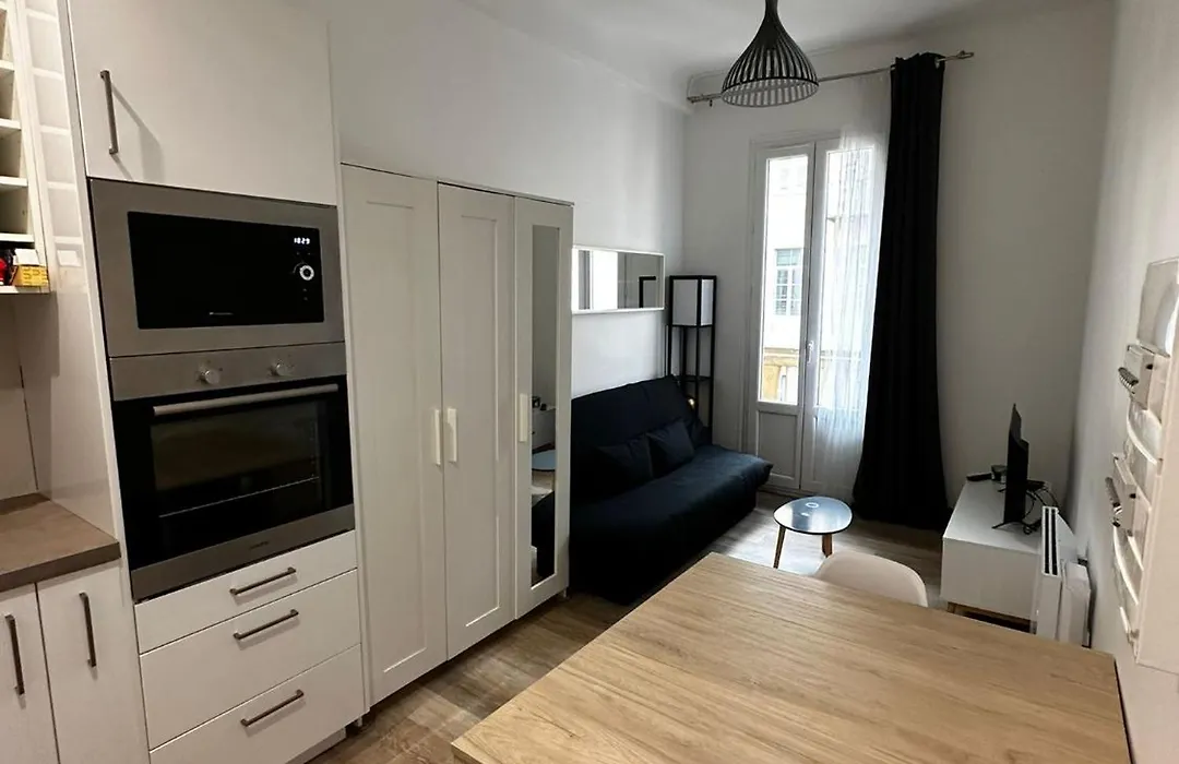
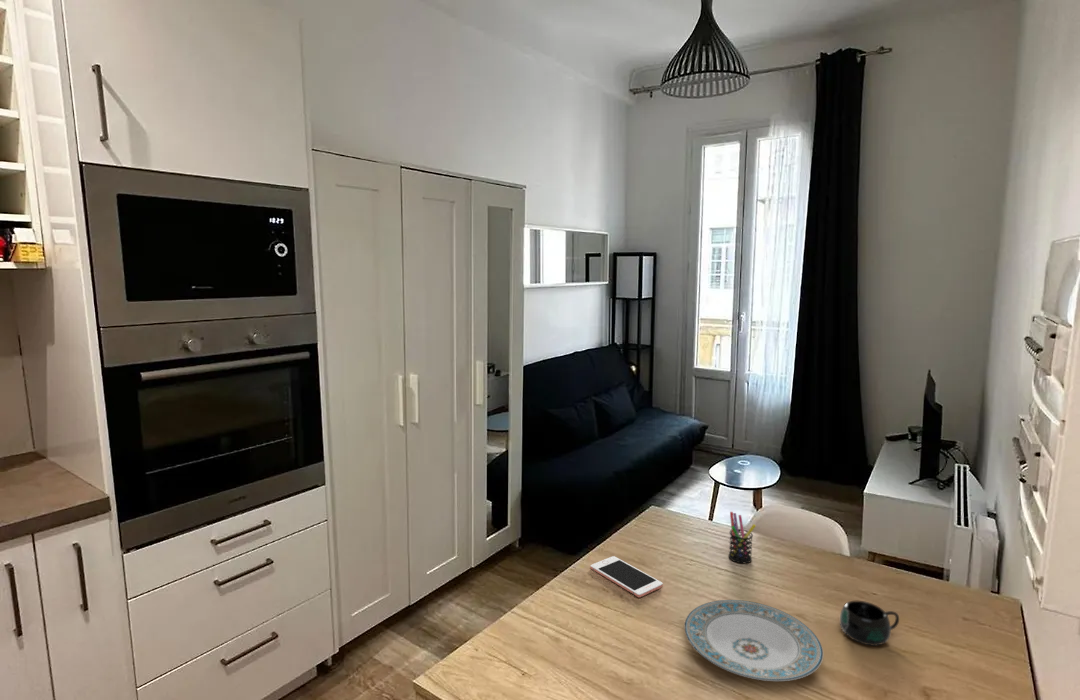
+ cell phone [589,555,664,598]
+ plate [684,599,824,682]
+ mug [839,600,900,647]
+ pen holder [728,511,757,564]
